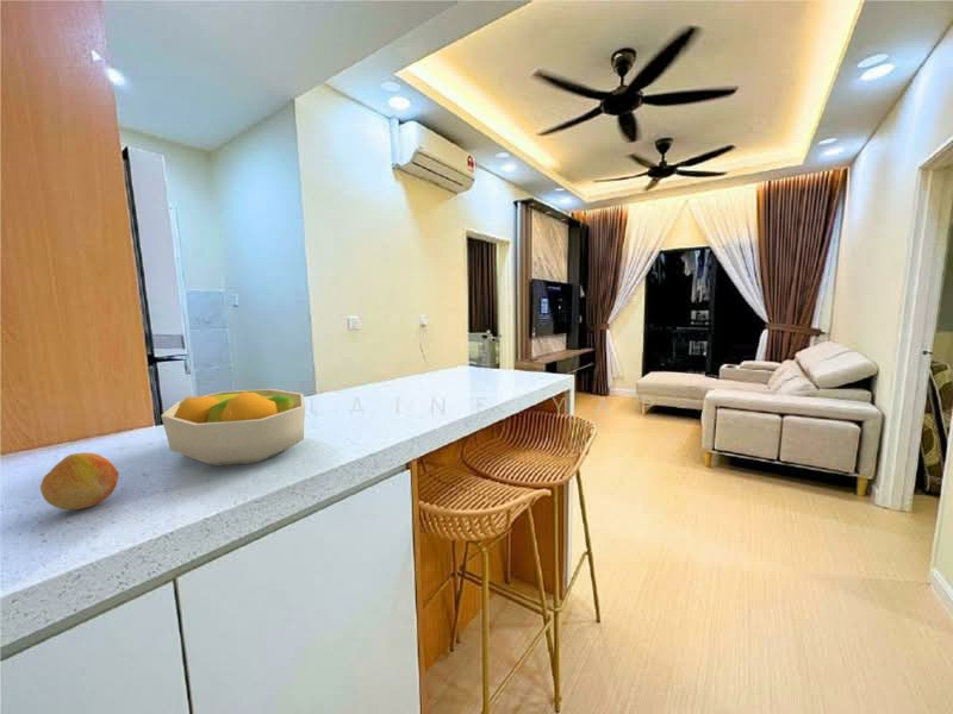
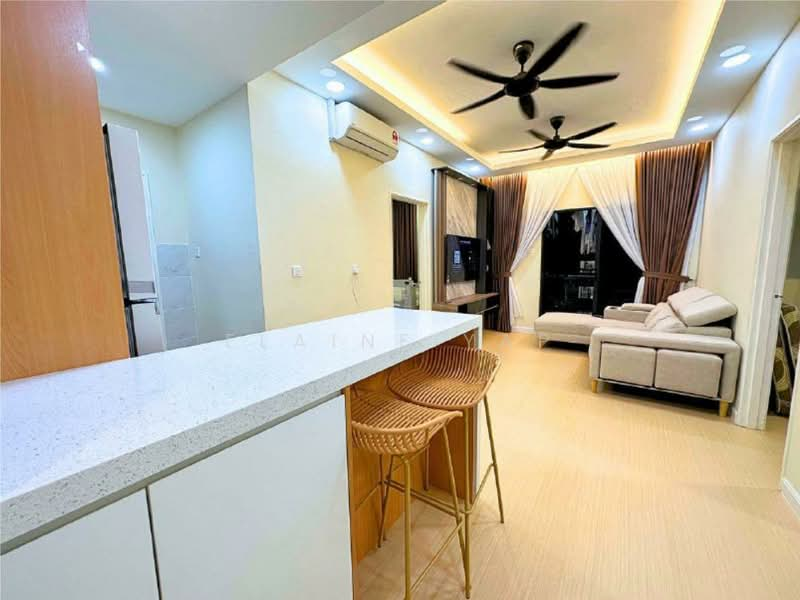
- fruit bowl [160,388,306,468]
- fruit [39,451,119,511]
